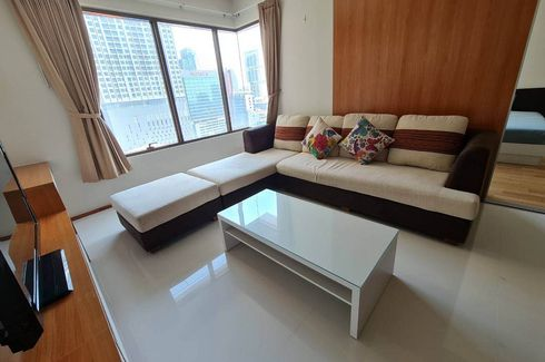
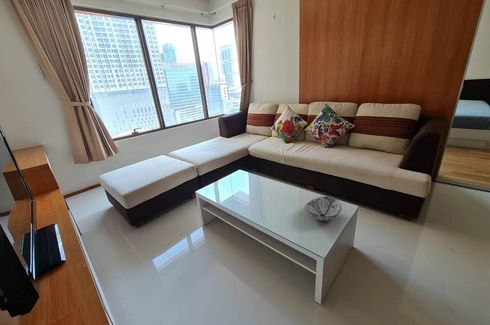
+ decorative bowl [304,196,342,221]
